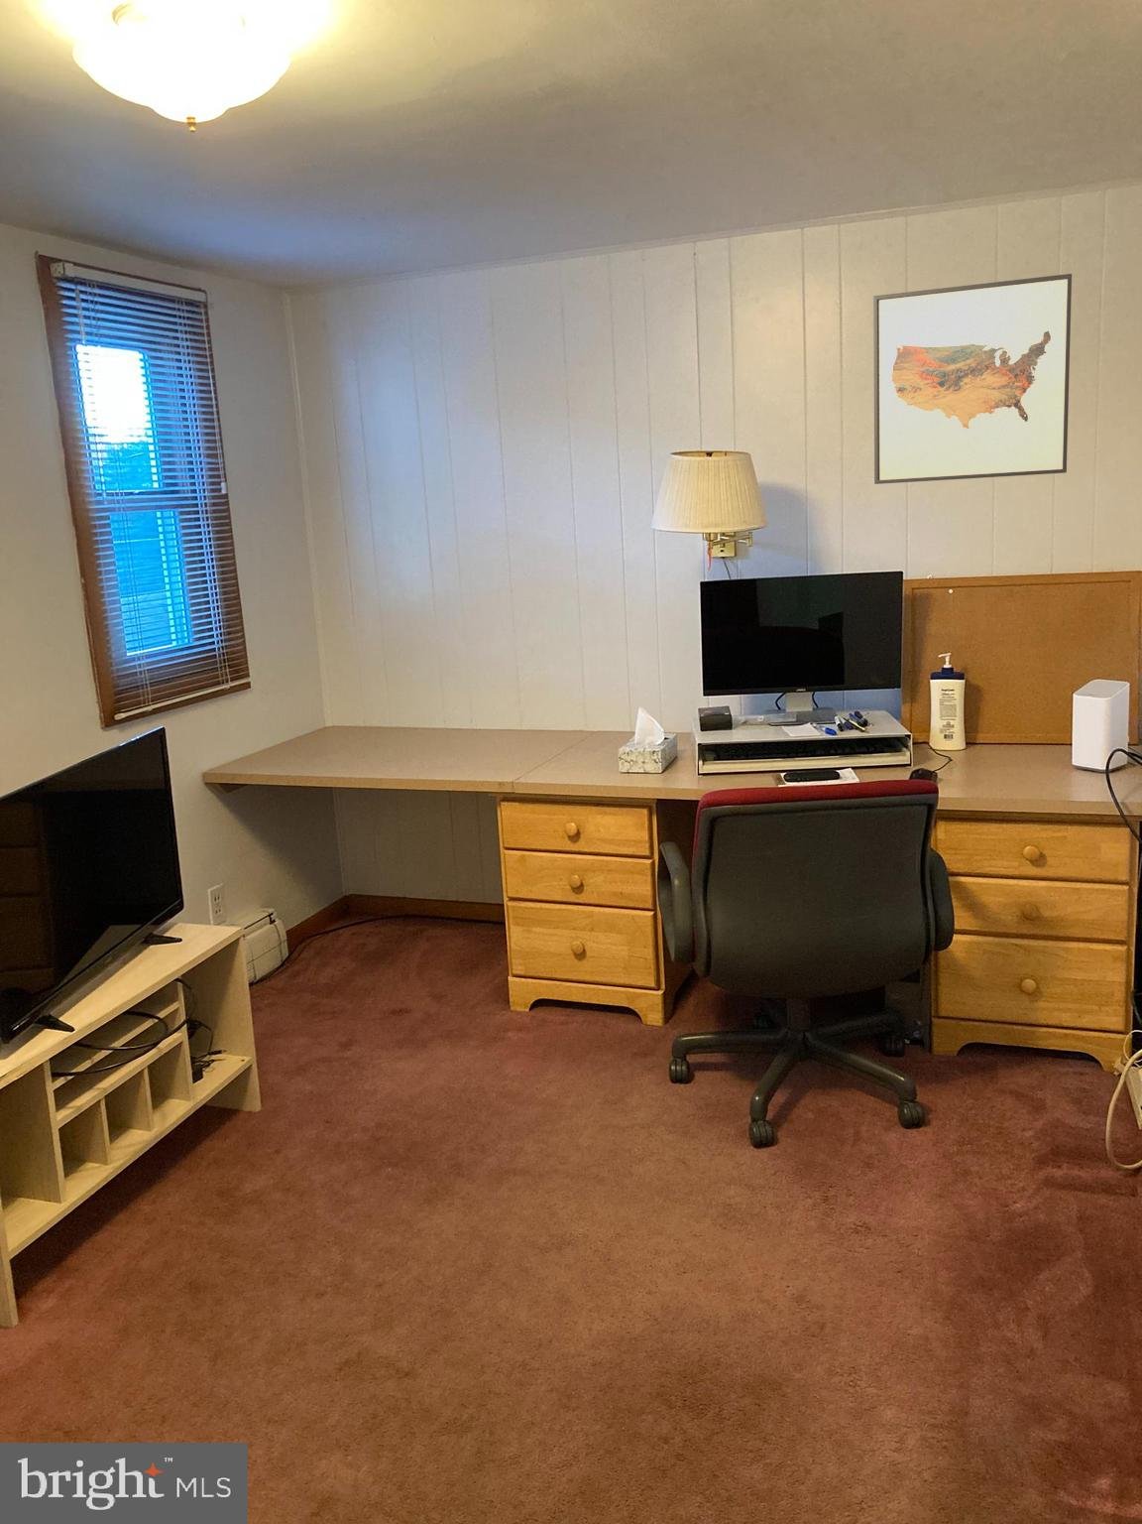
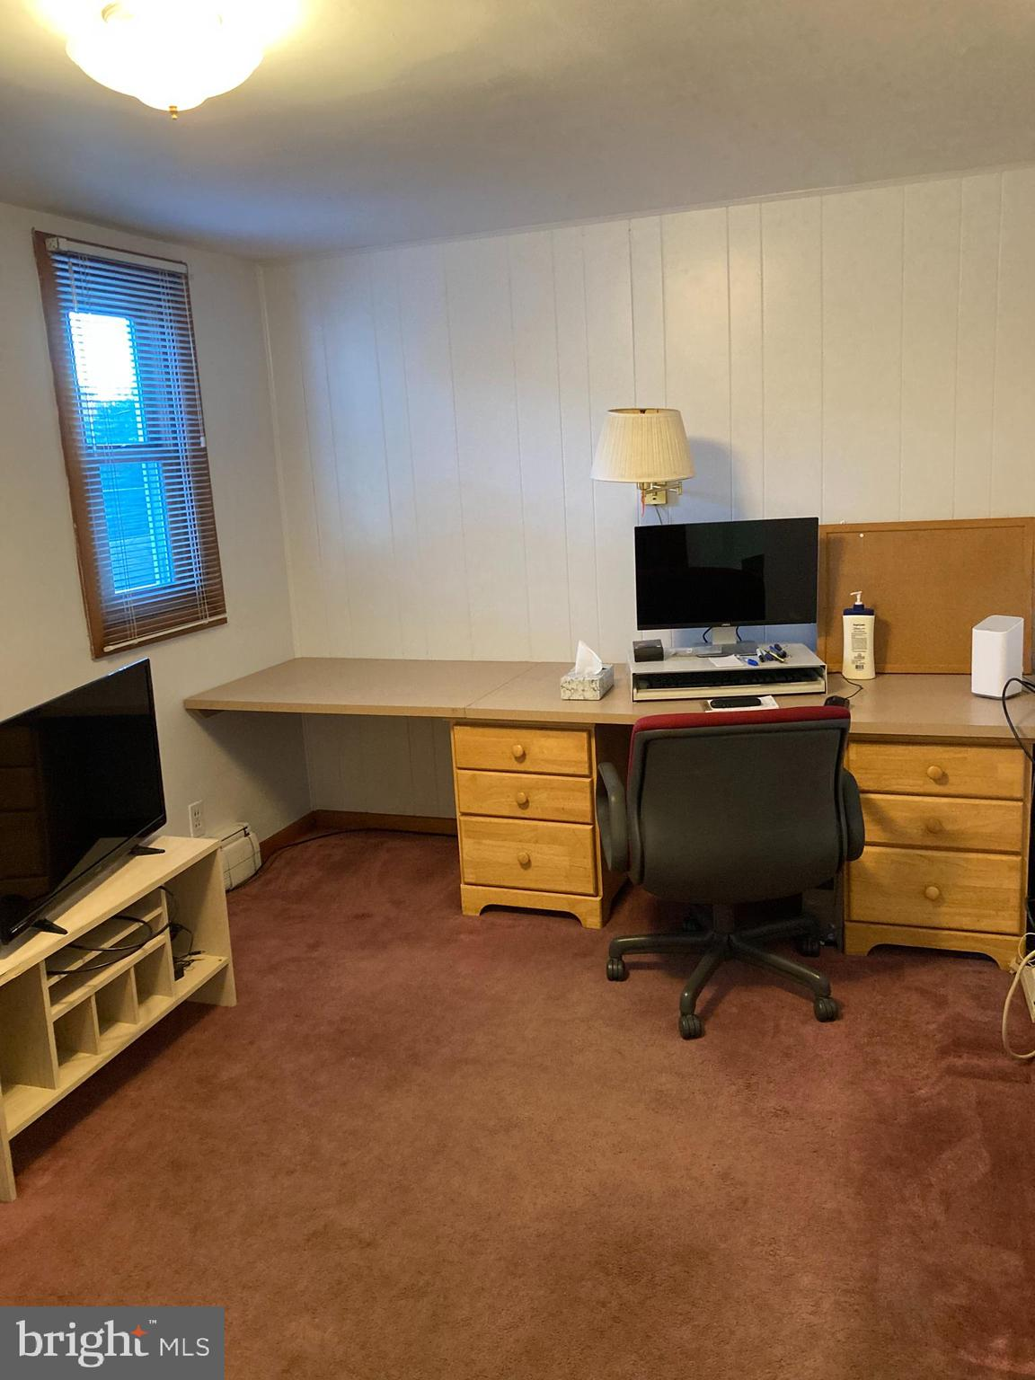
- wall art [872,272,1072,485]
